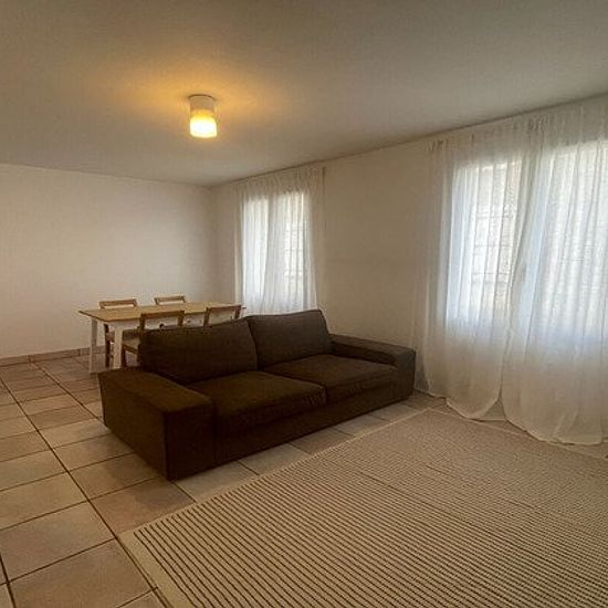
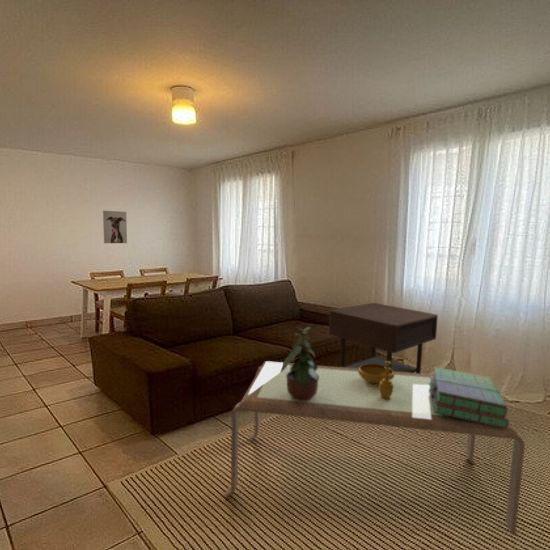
+ decorative bowl [358,361,395,400]
+ stack of books [429,366,510,428]
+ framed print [102,210,128,244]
+ potted plant [280,324,319,401]
+ coffee table [224,360,526,537]
+ side table [328,302,439,374]
